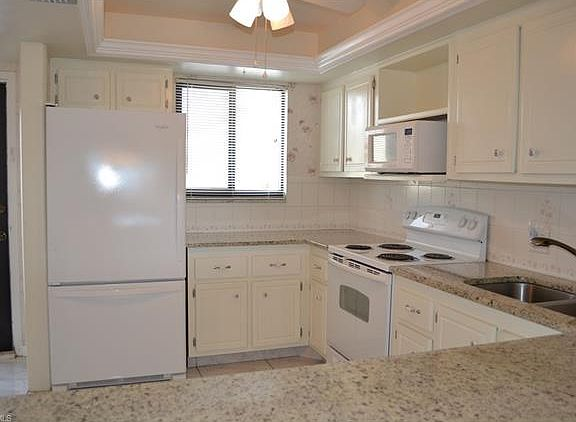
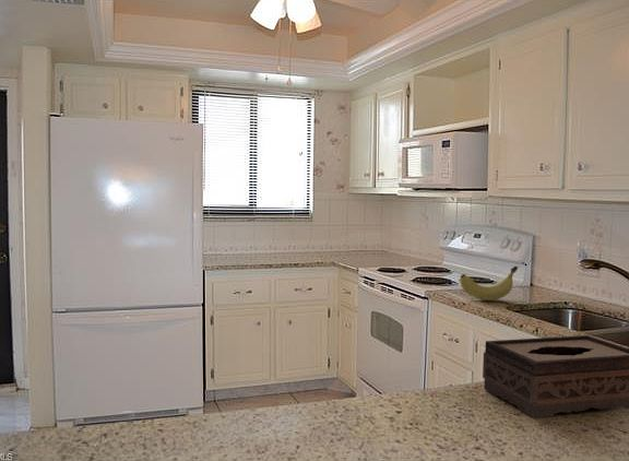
+ tissue box [482,334,629,419]
+ banana [459,265,519,302]
